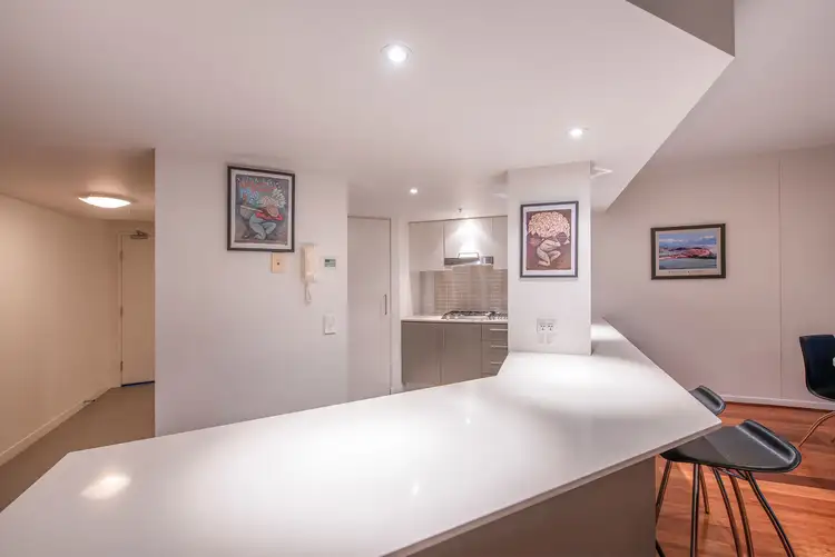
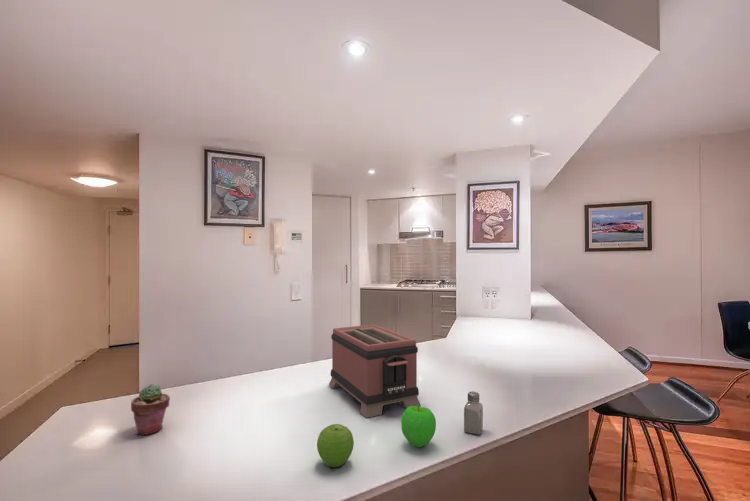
+ potted succulent [130,383,171,436]
+ fruit [316,423,355,468]
+ saltshaker [463,390,484,436]
+ apple [401,404,437,448]
+ toaster [328,323,422,419]
